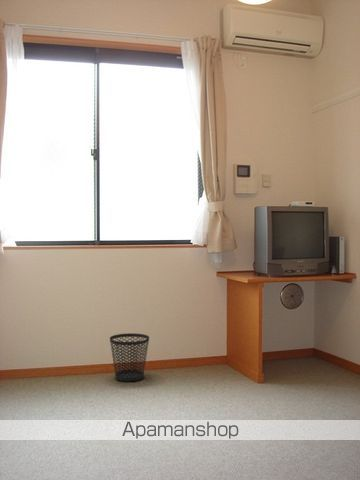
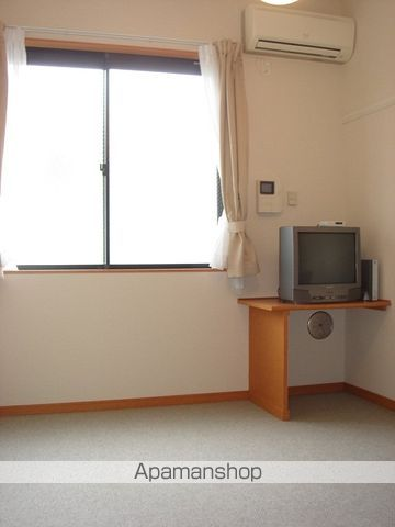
- wastebasket [109,332,150,383]
